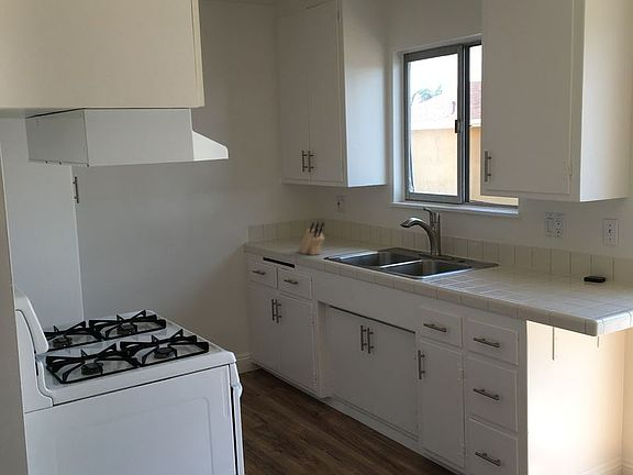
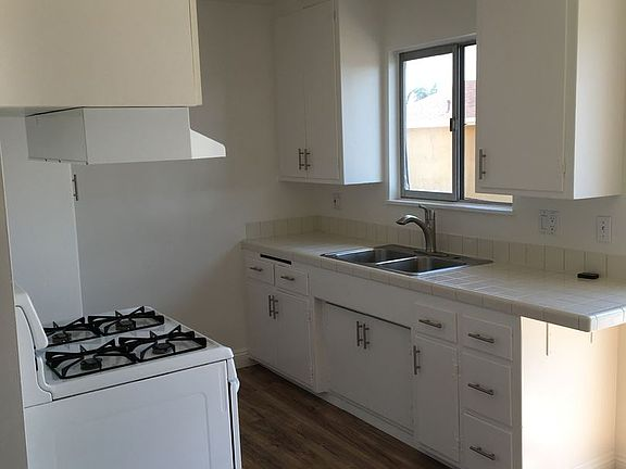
- knife block [297,220,325,256]
